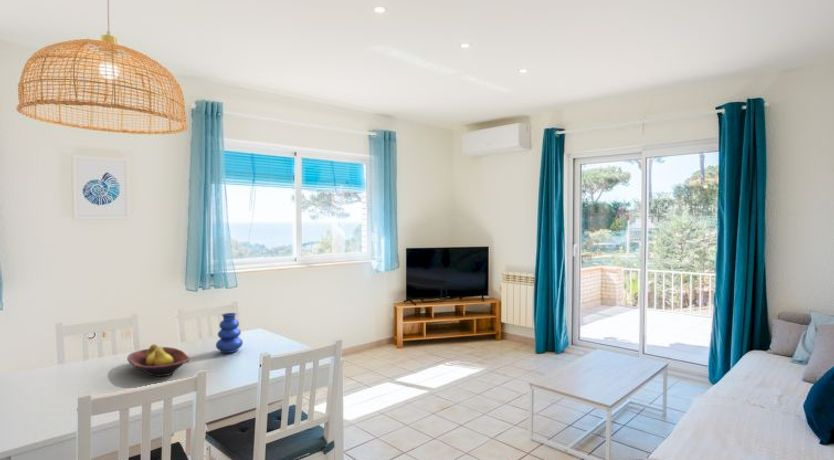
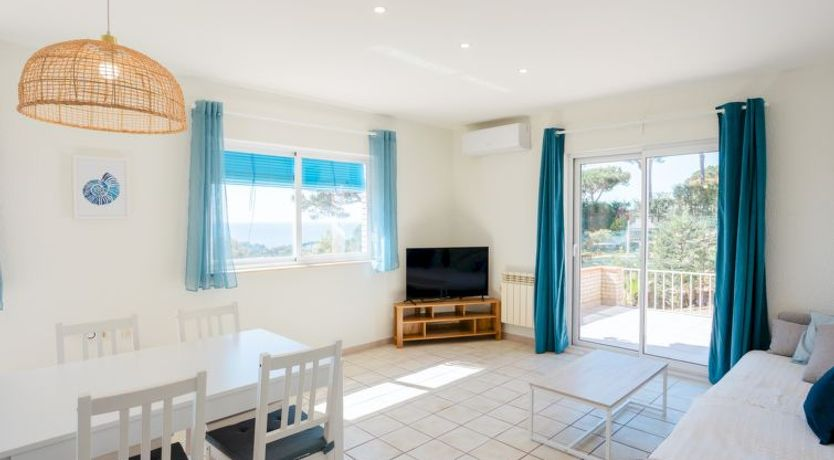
- vase [215,312,244,354]
- fruit bowl [126,343,191,377]
